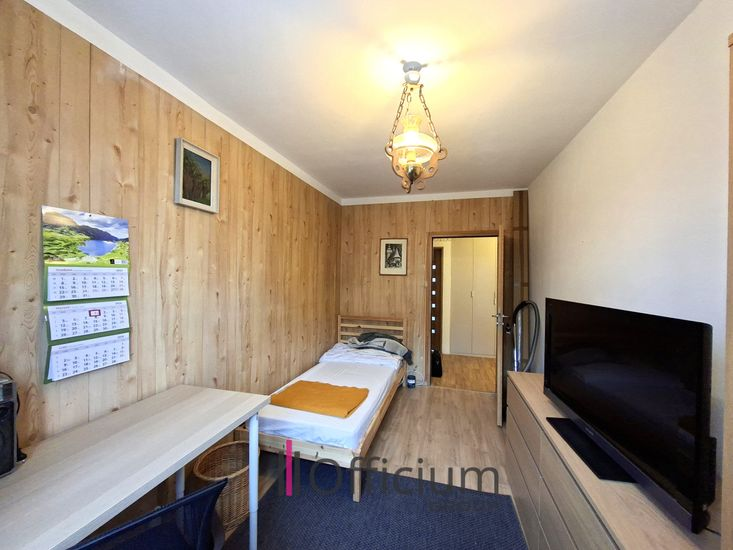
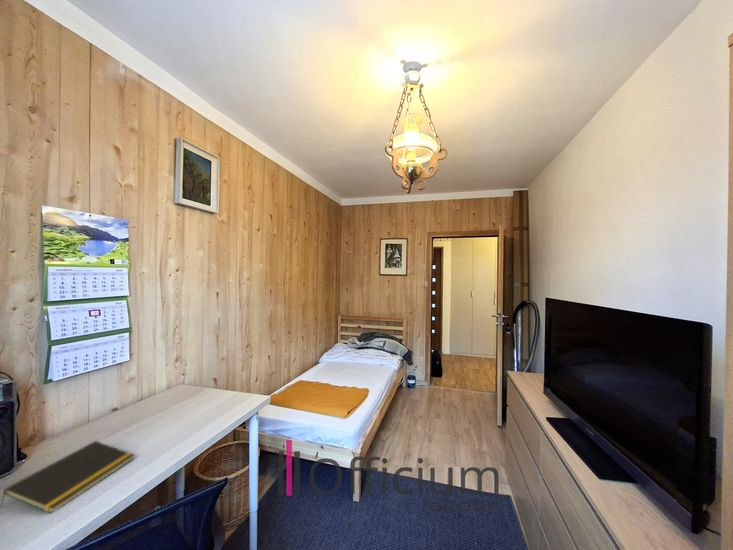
+ notepad [0,440,136,514]
